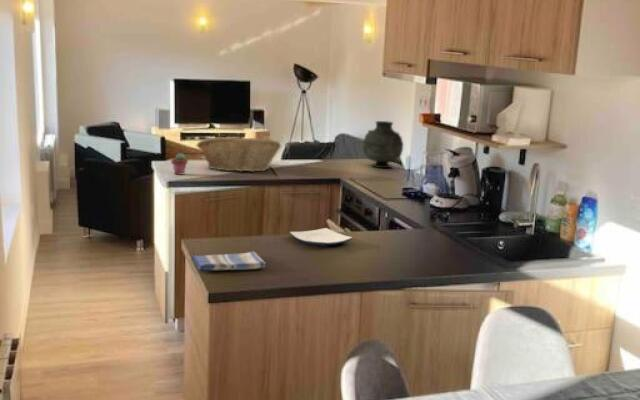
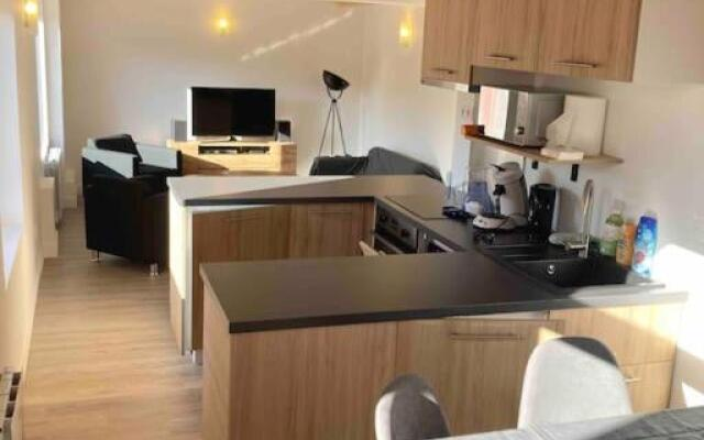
- plate [289,227,353,247]
- fruit basket [196,136,282,173]
- vase [362,120,405,169]
- dish towel [191,251,267,272]
- potted succulent [170,152,189,176]
